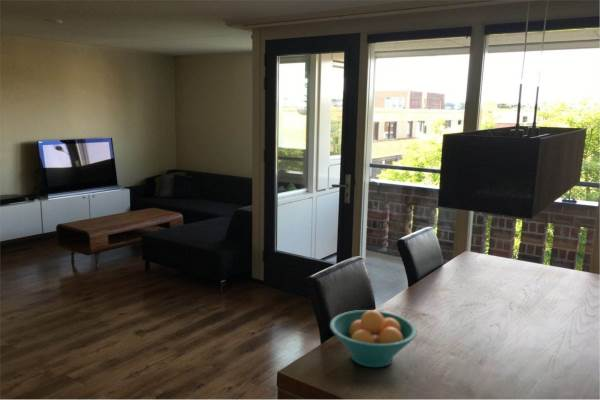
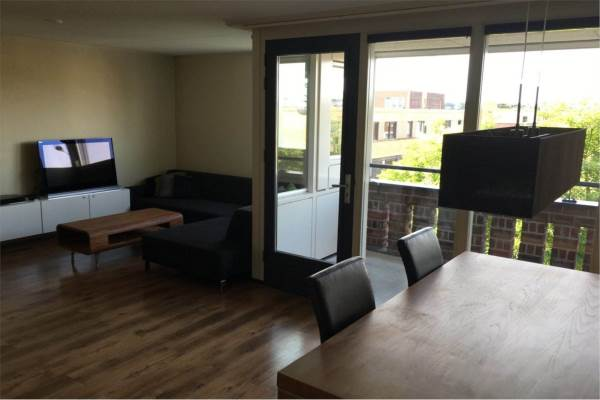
- fruit bowl [329,309,418,368]
